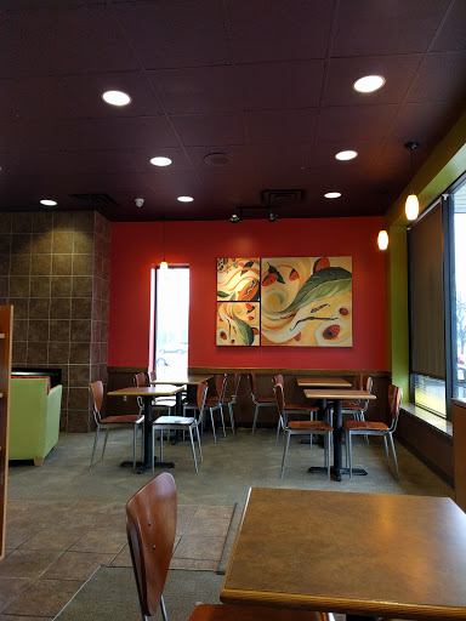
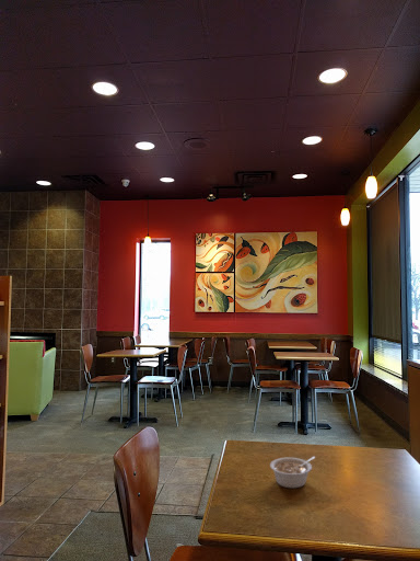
+ legume [269,456,316,489]
